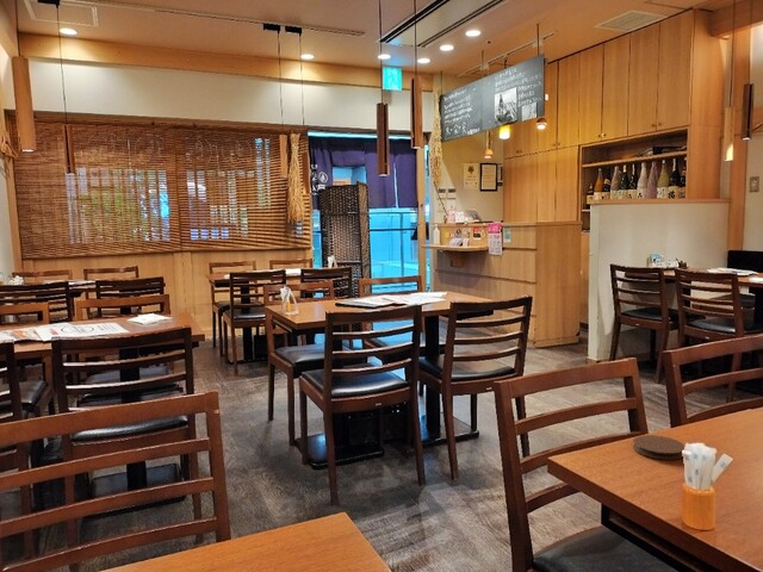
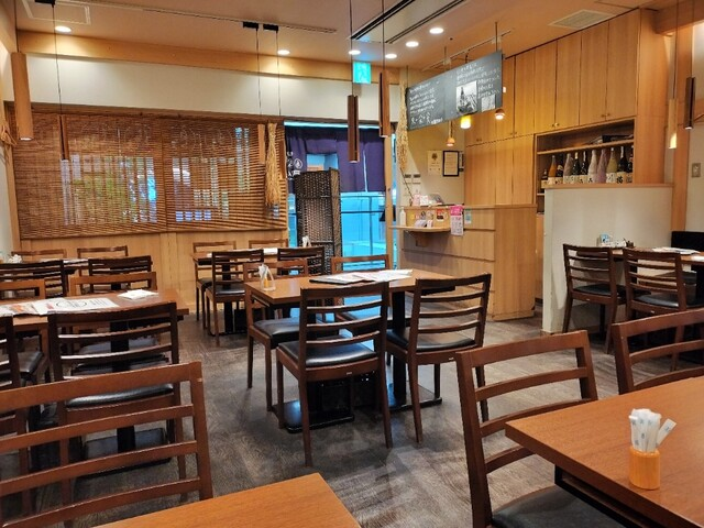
- coaster [632,434,686,461]
